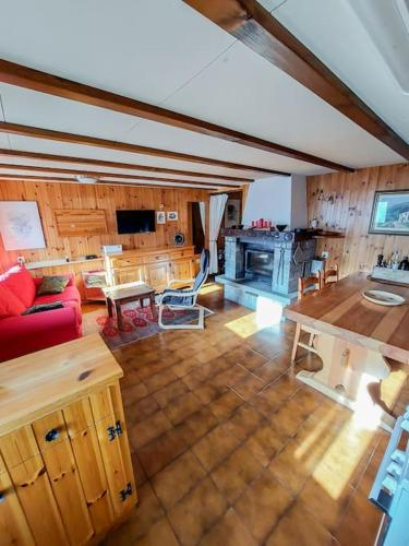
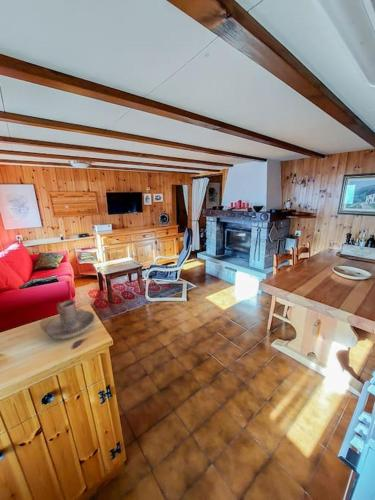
+ candle holder [45,299,96,340]
